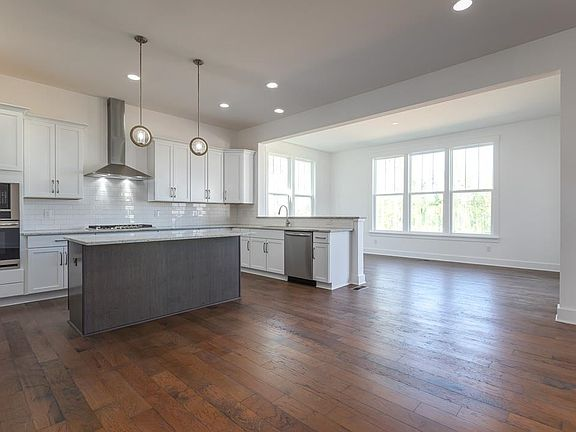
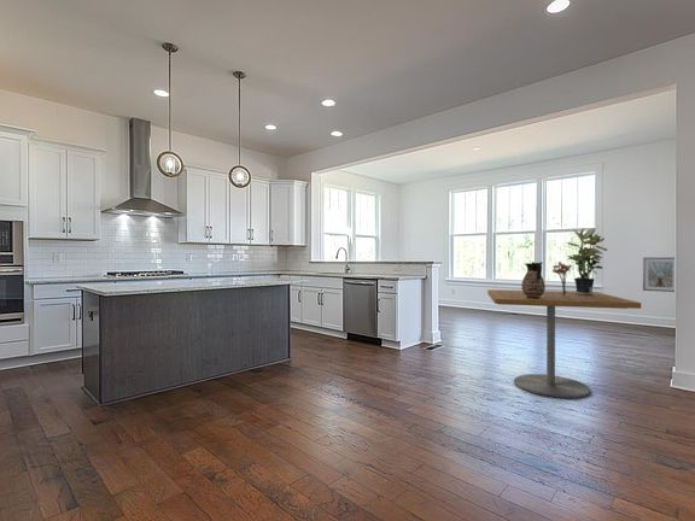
+ picture frame [642,256,676,293]
+ potted plant [566,227,608,294]
+ dining table [486,288,642,399]
+ ceramic jug [520,260,547,299]
+ bouquet [551,260,573,295]
